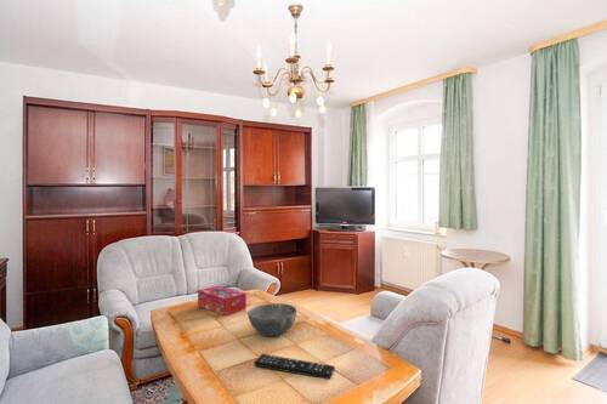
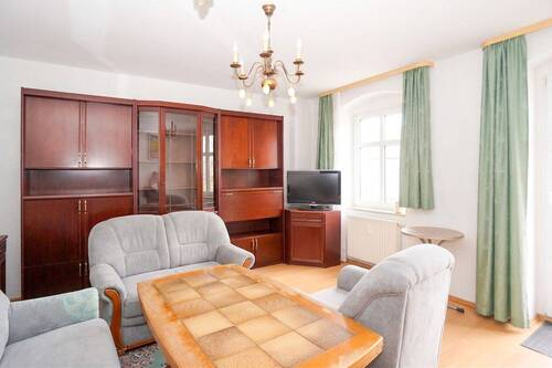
- bowl [246,302,297,337]
- tissue box [197,285,248,317]
- remote control [253,353,336,381]
